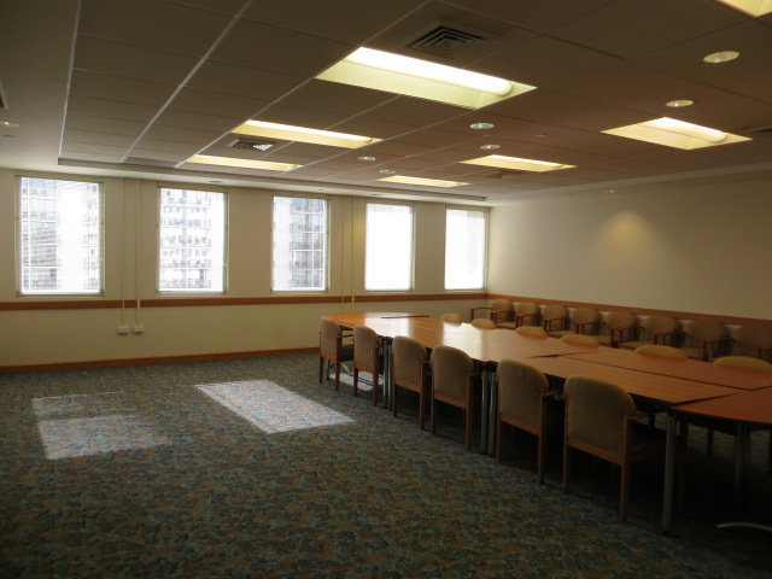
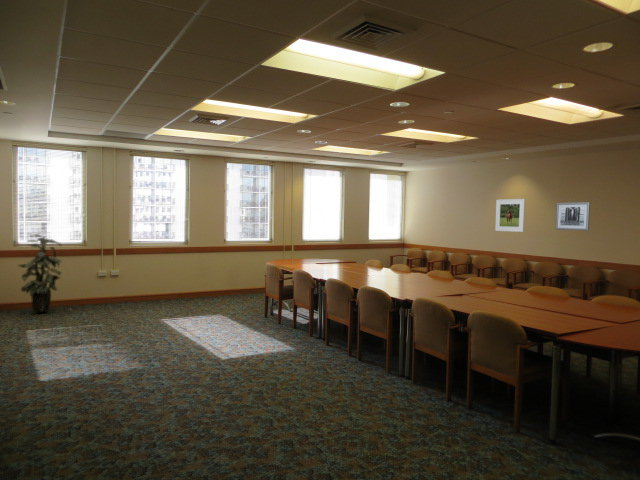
+ indoor plant [16,233,63,313]
+ wall art [555,201,591,231]
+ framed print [494,198,526,233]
